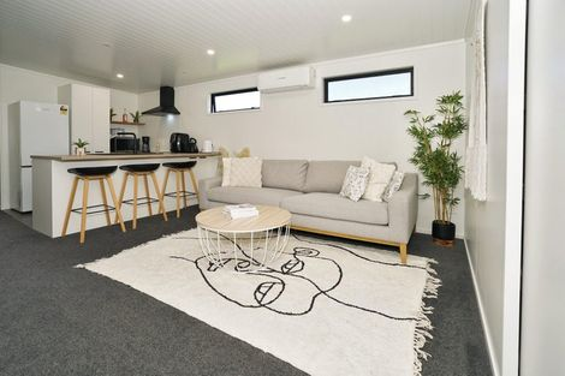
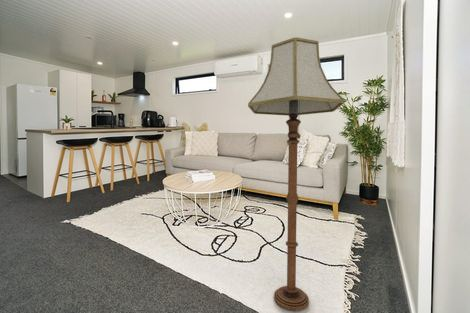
+ floor lamp [247,37,345,311]
